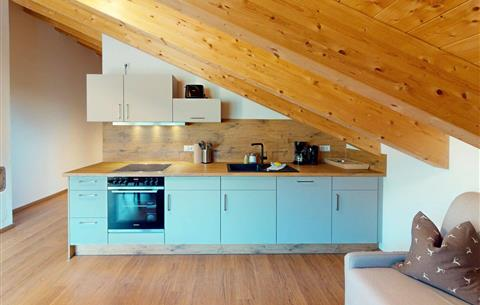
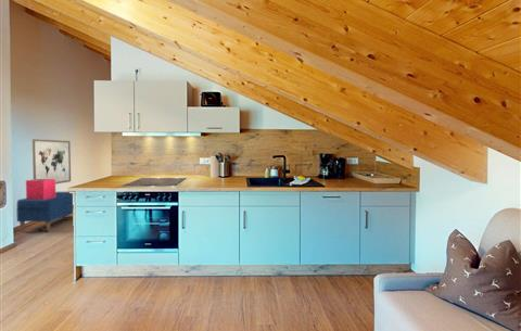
+ storage bin [25,178,56,200]
+ wall art [31,138,72,184]
+ bench [15,191,74,232]
